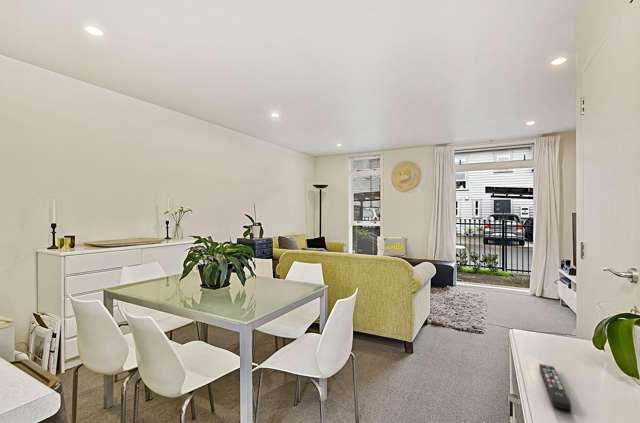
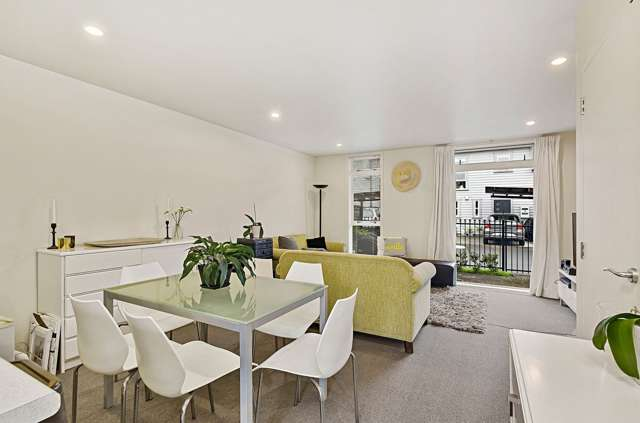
- remote control [538,363,573,412]
